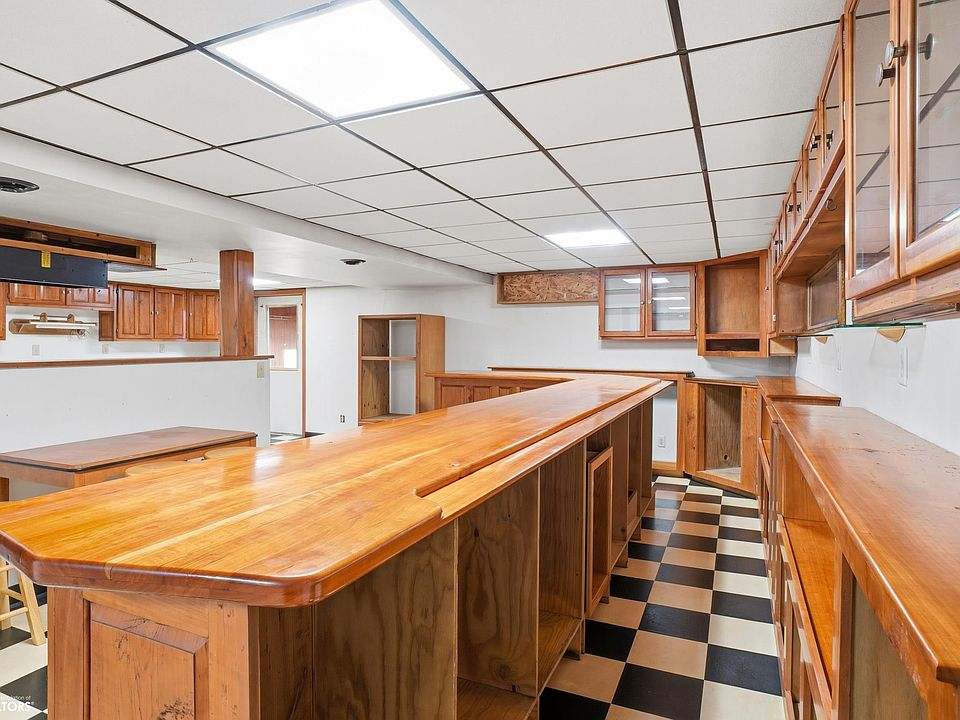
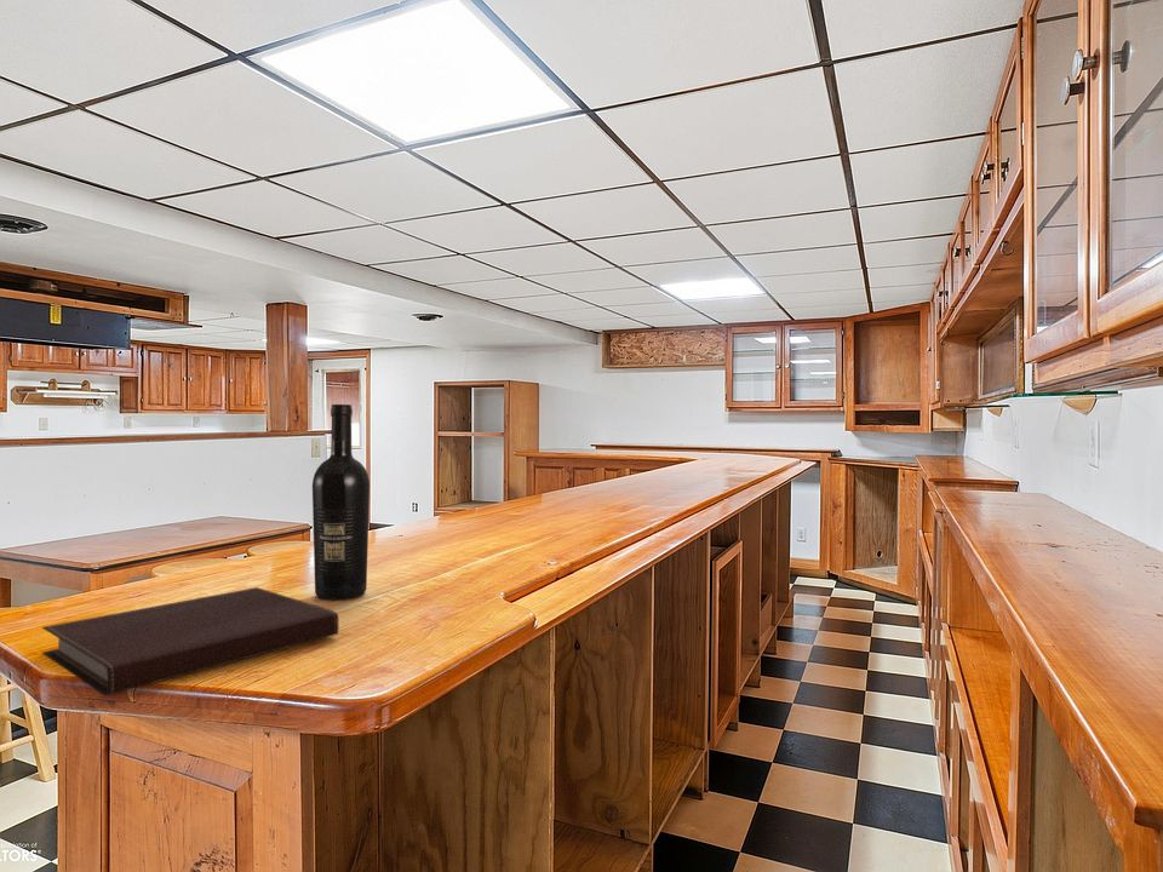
+ notebook [41,586,339,696]
+ wine bottle [311,403,371,601]
